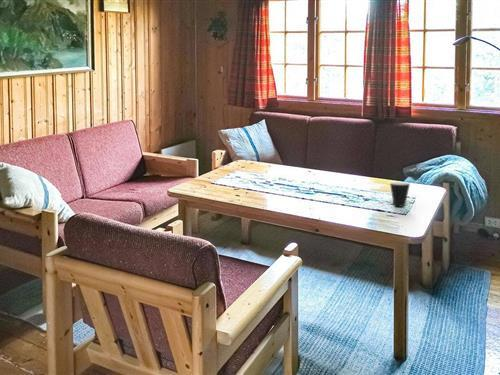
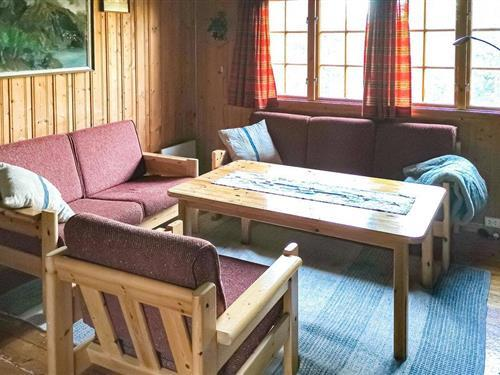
- mug [389,181,411,208]
